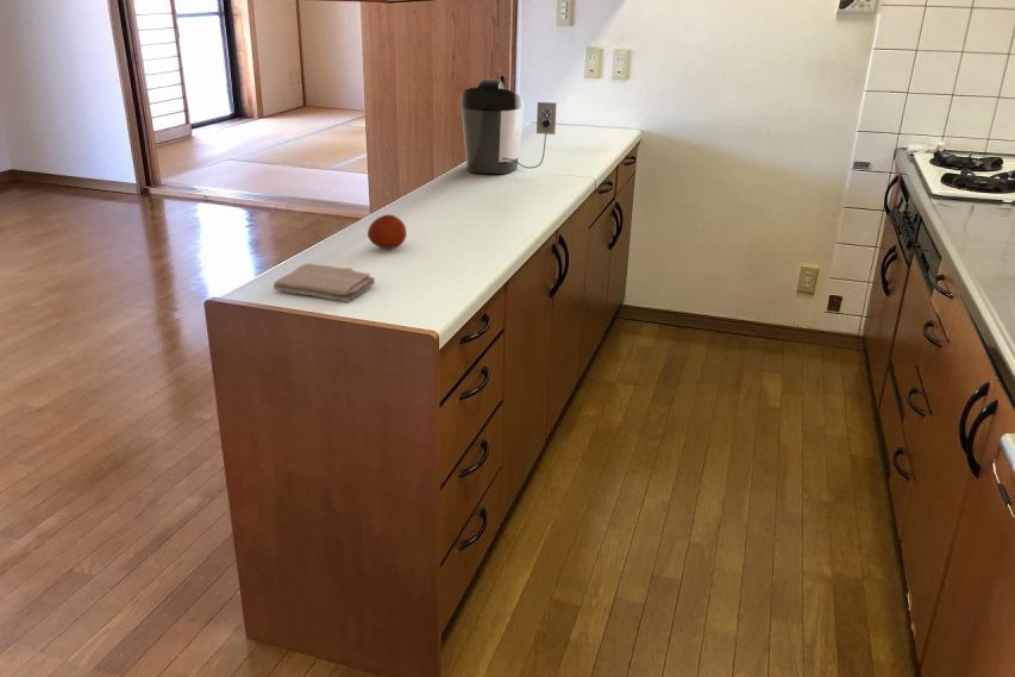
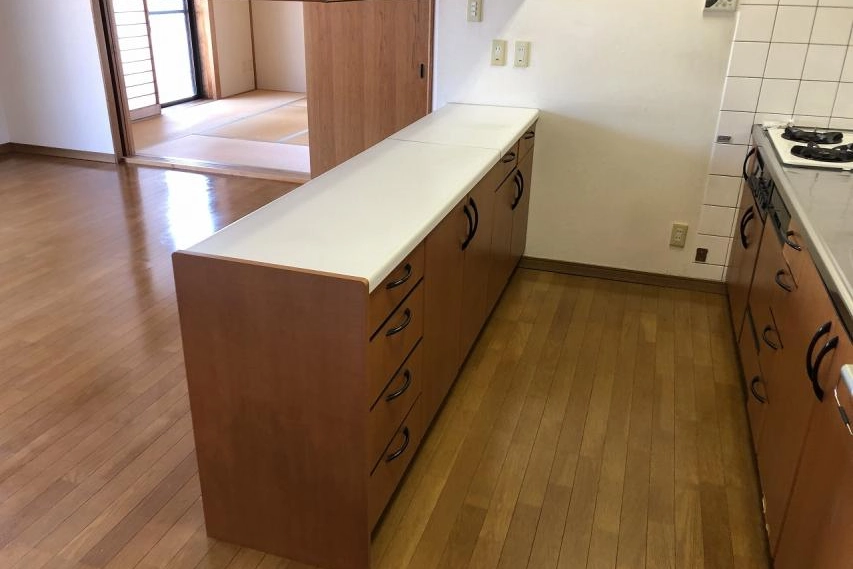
- coffee maker [459,77,557,175]
- fruit [366,213,408,250]
- washcloth [272,263,376,303]
